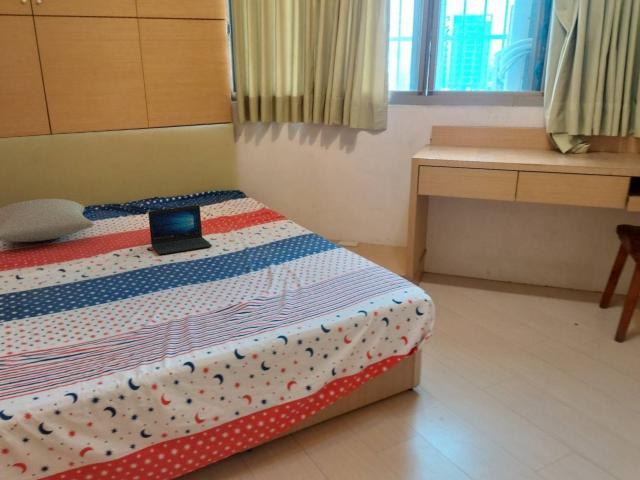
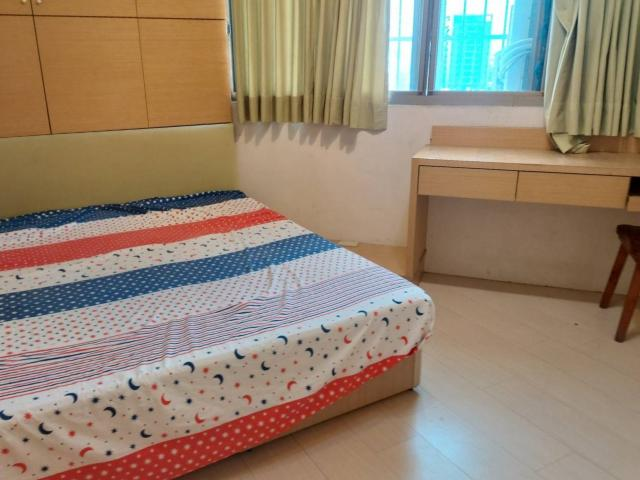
- pillow [0,198,95,243]
- laptop [147,204,213,256]
